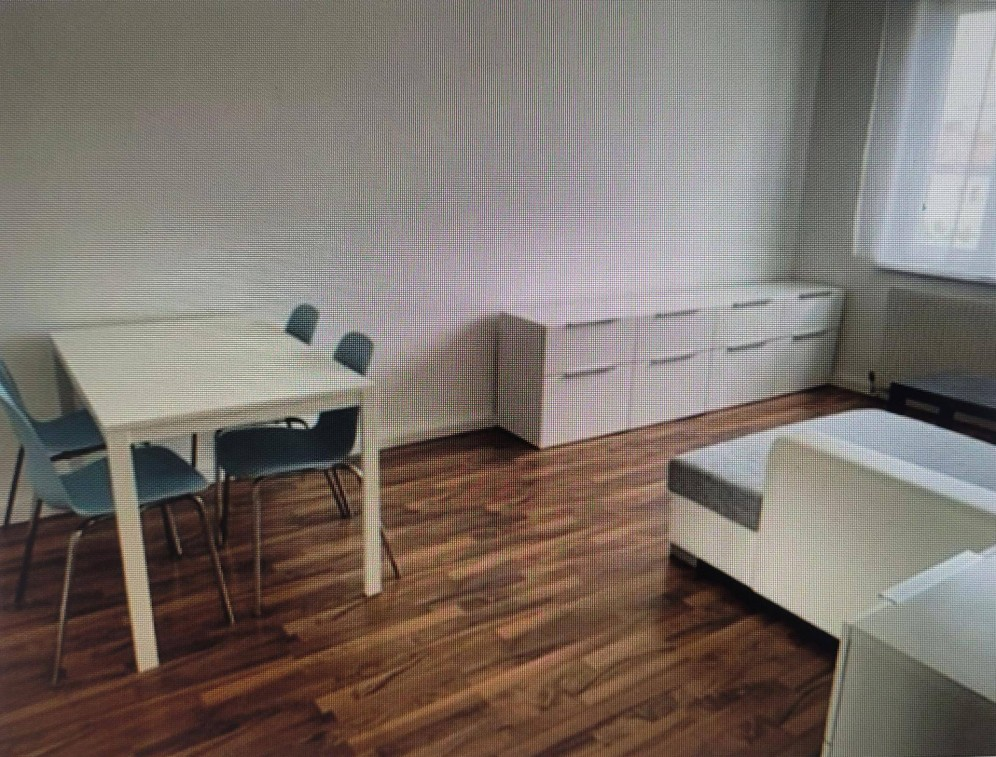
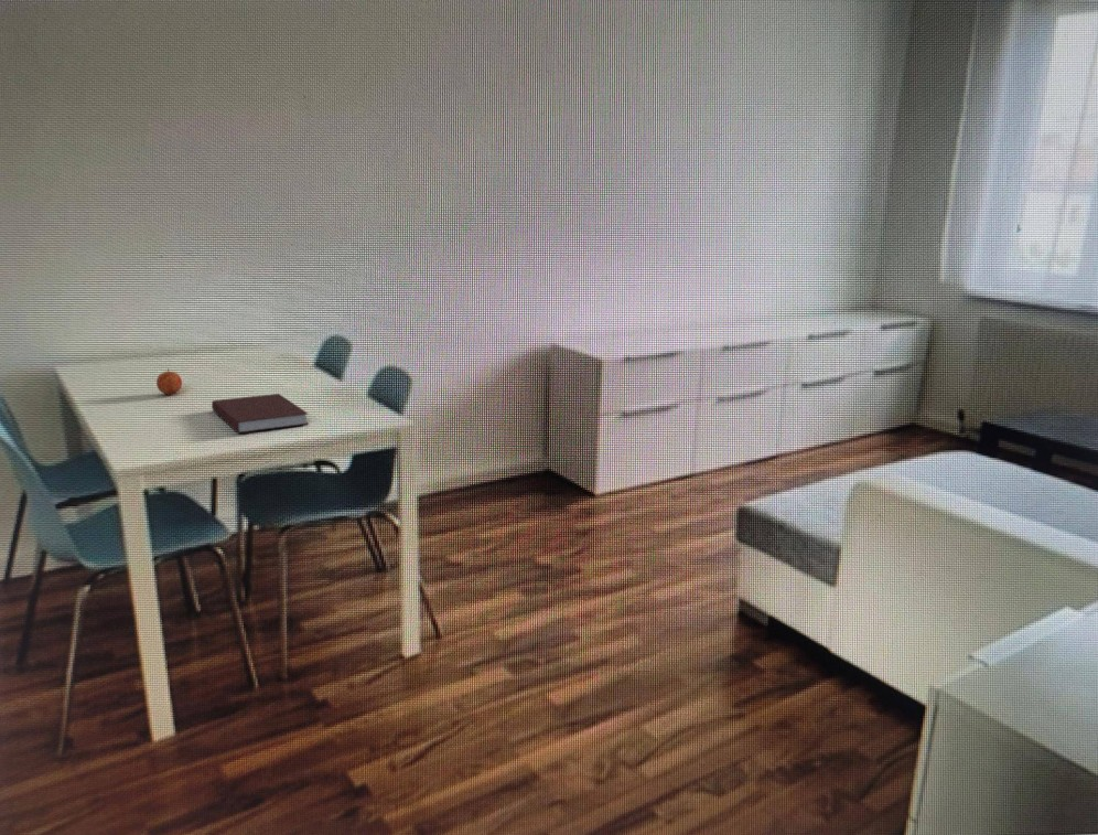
+ fruit [155,367,183,396]
+ notebook [211,393,310,435]
